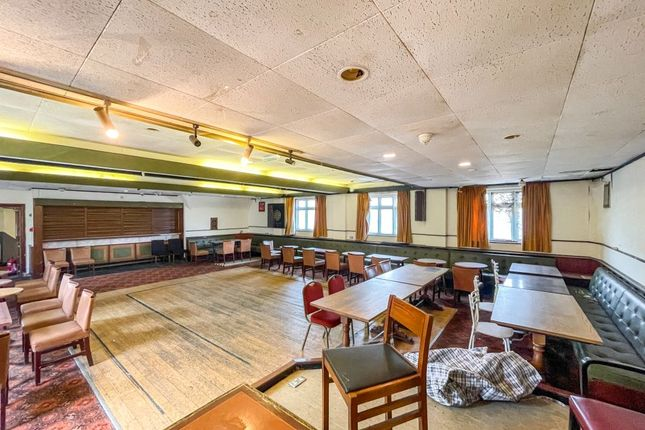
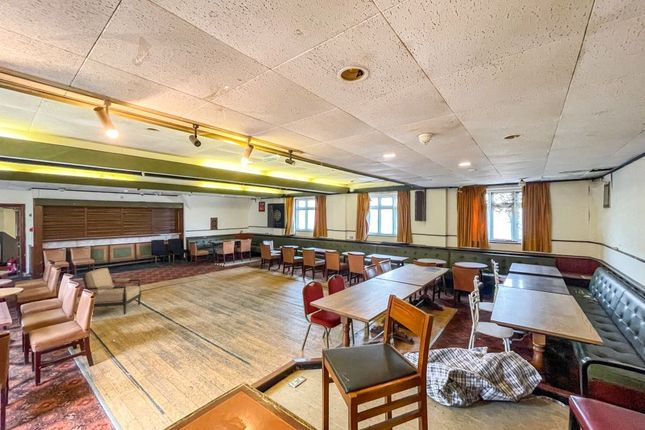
+ chair [81,267,142,315]
